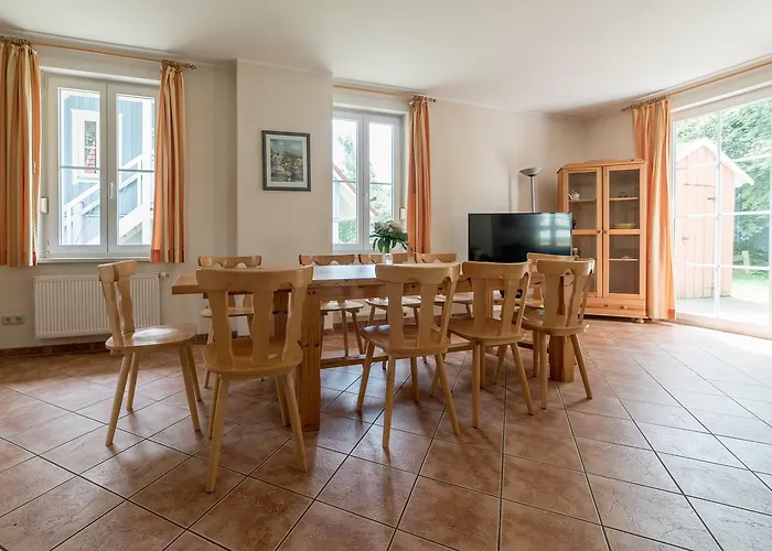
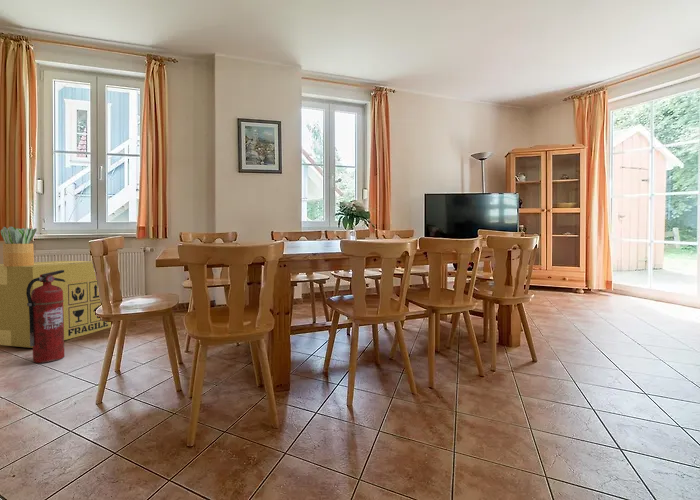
+ potted plant [0,225,38,266]
+ cardboard box [0,260,112,349]
+ fire extinguisher [26,270,65,364]
